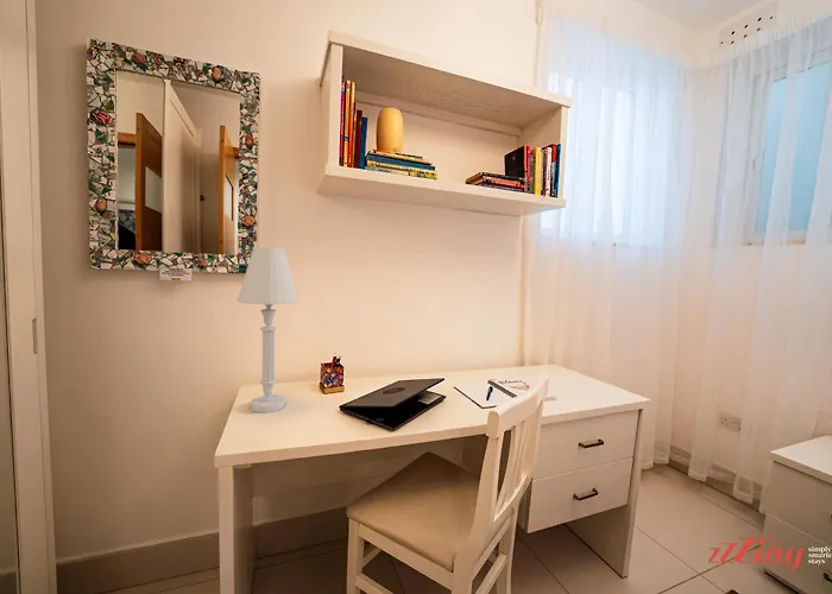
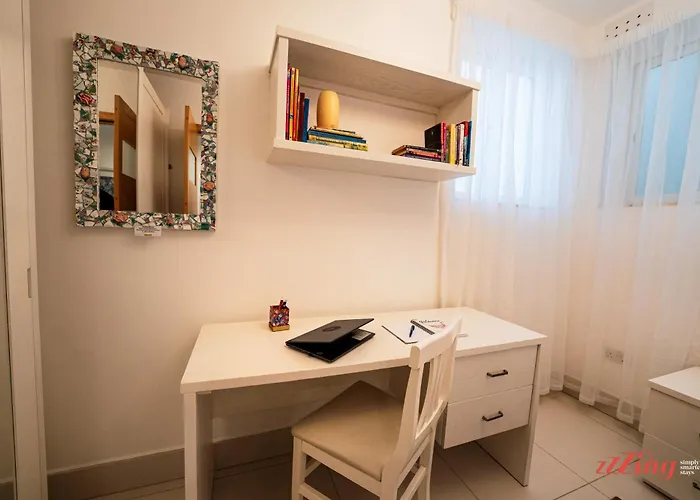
- table lamp [237,246,300,413]
